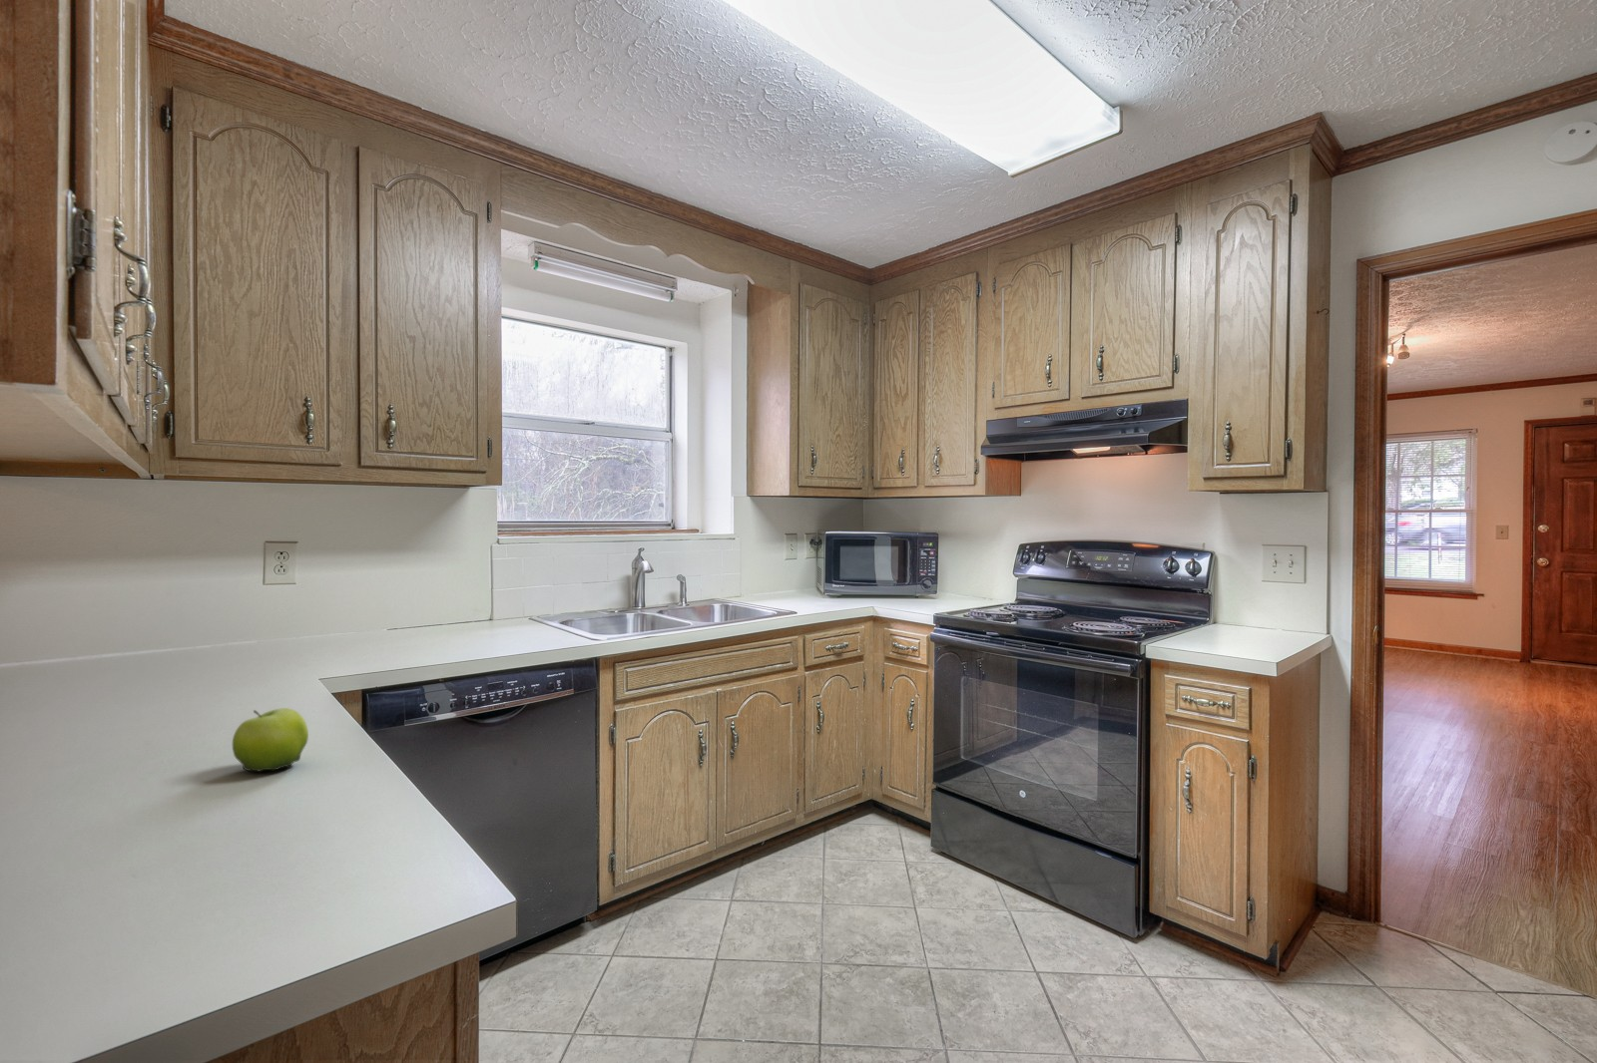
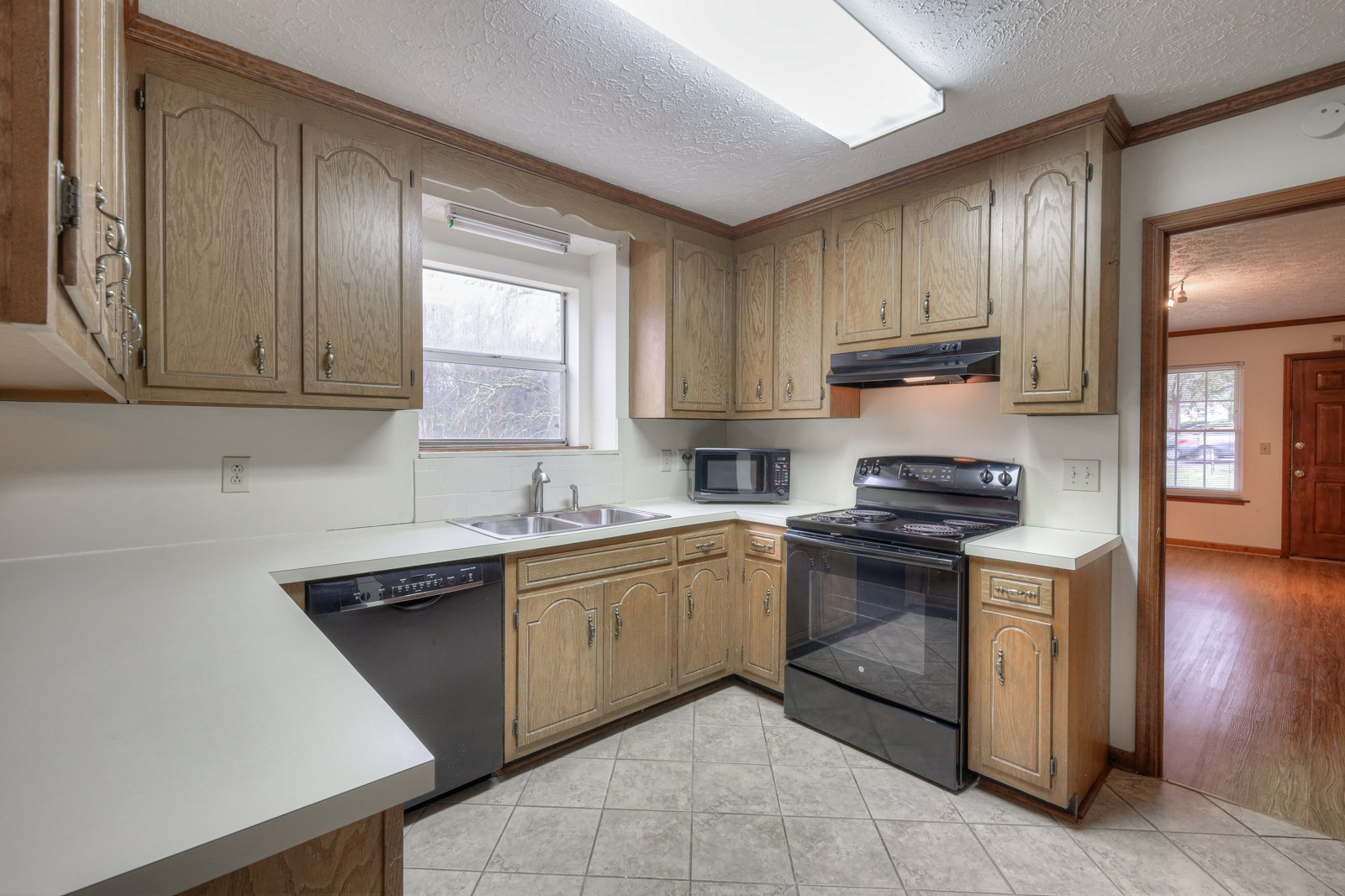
- fruit [232,707,310,772]
